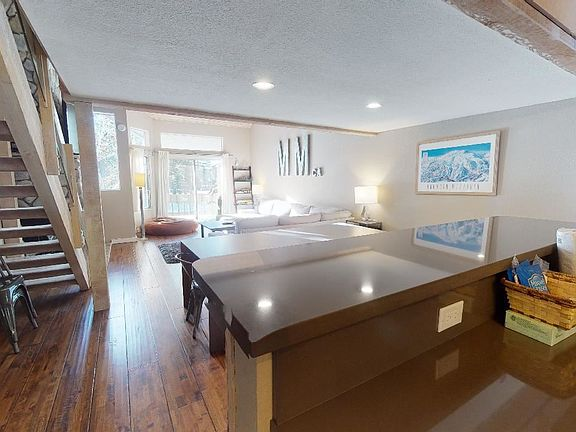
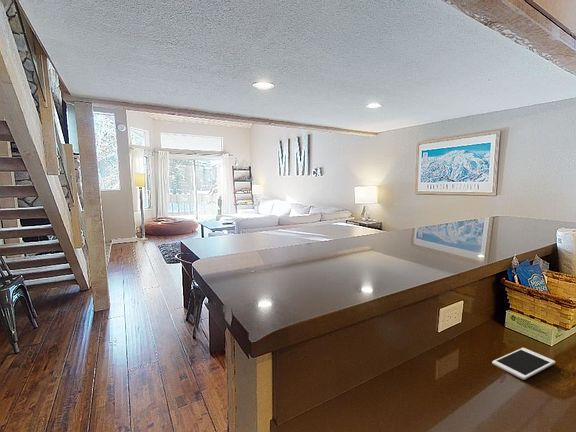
+ cell phone [491,347,556,381]
